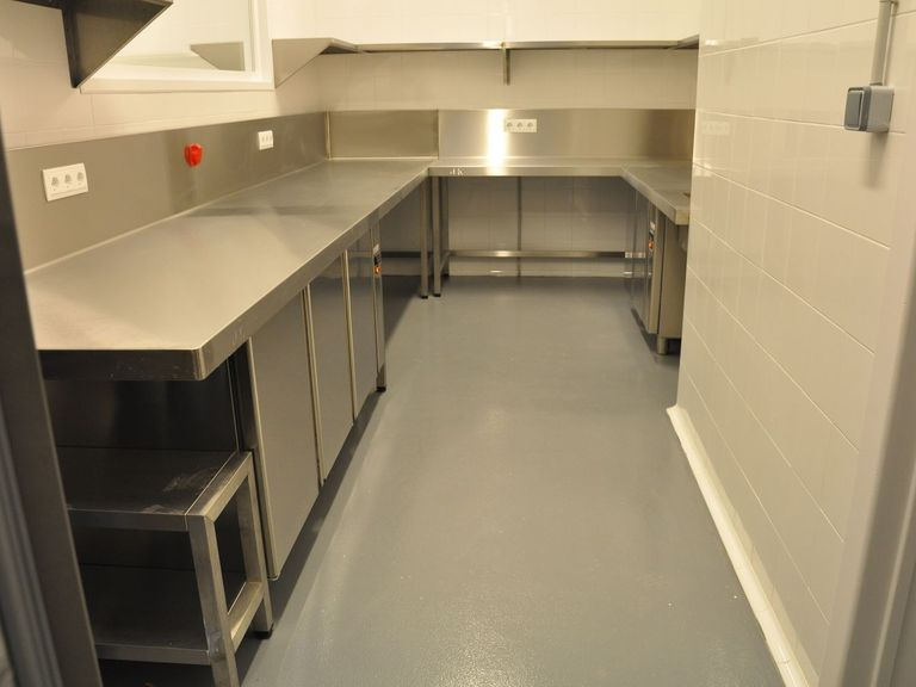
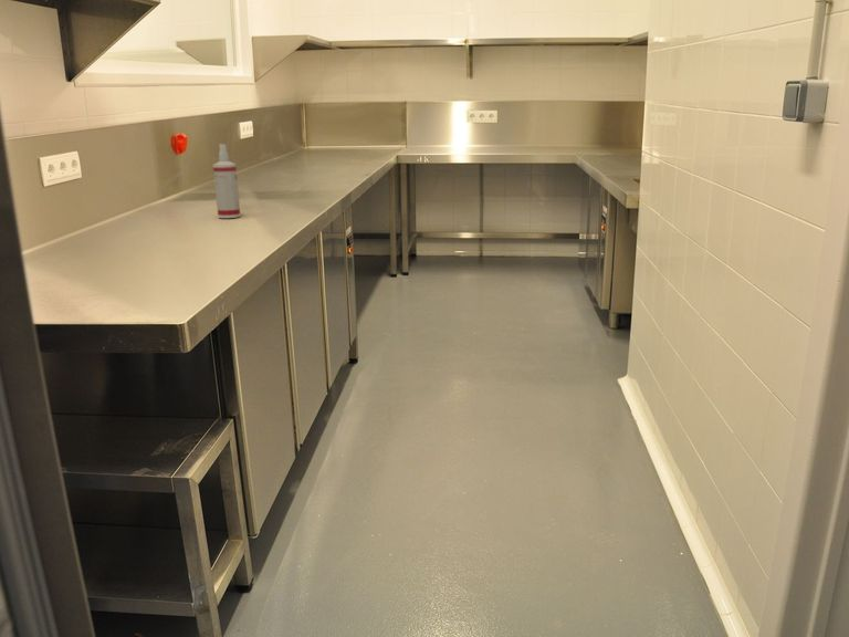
+ spray bottle [212,143,241,219]
